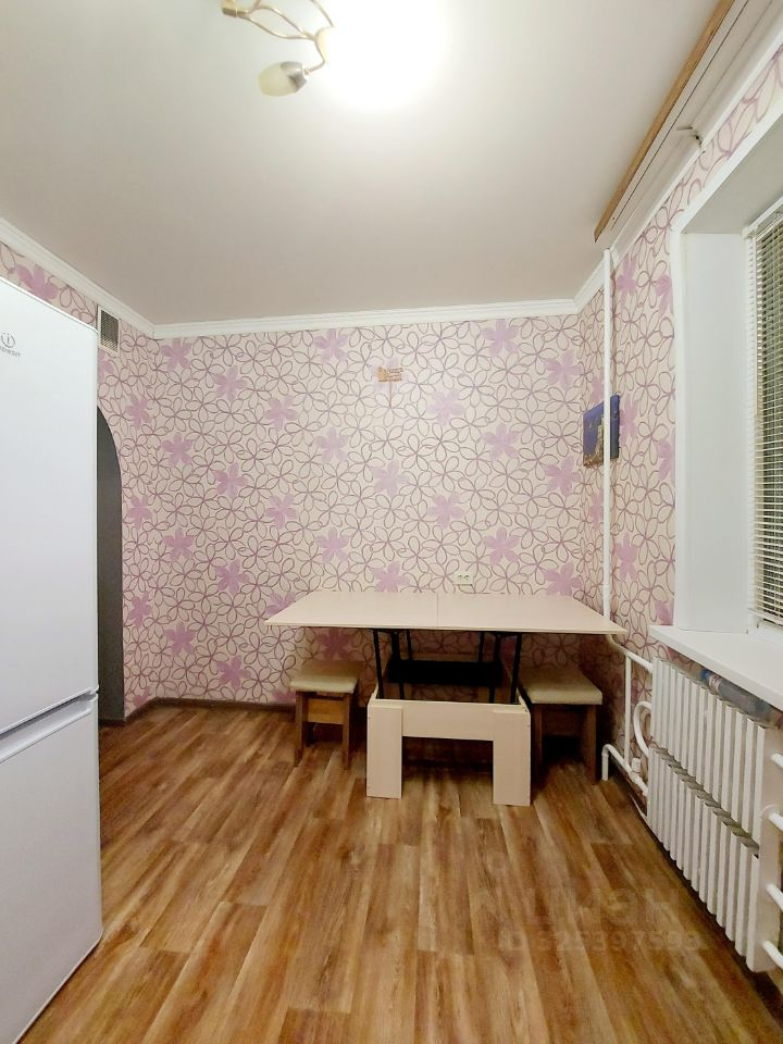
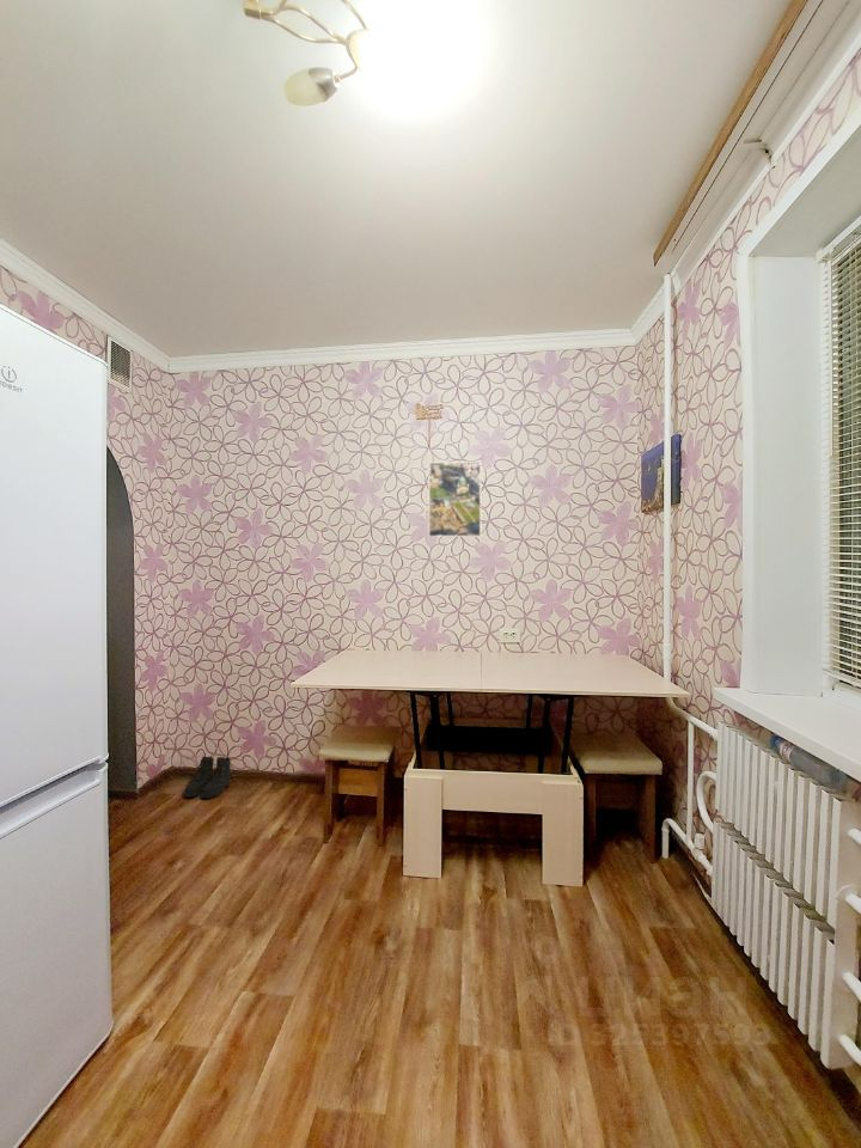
+ boots [183,756,232,799]
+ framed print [427,460,482,538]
